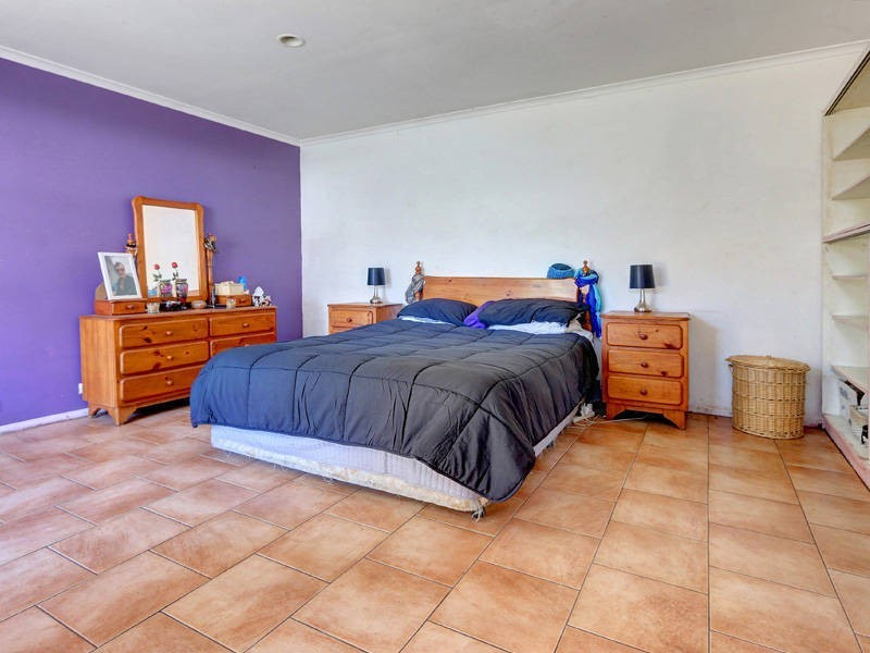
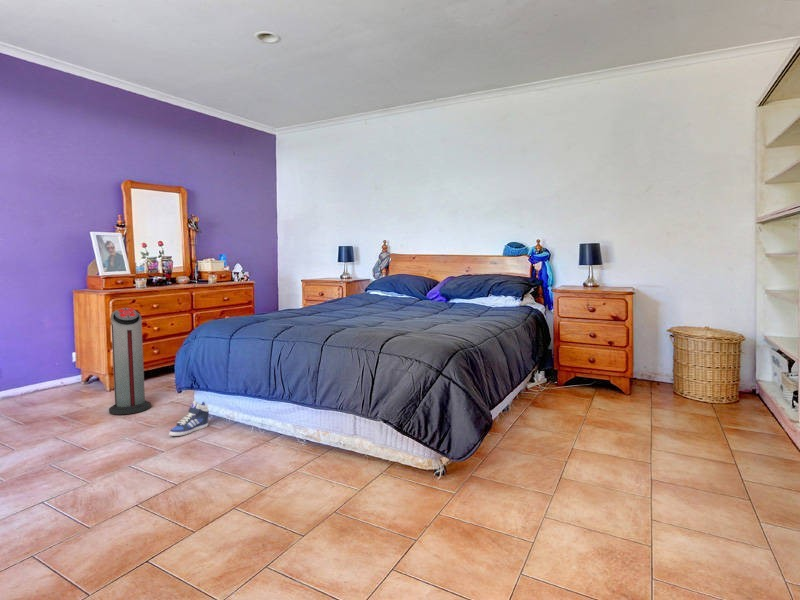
+ air purifier [108,307,152,416]
+ sneaker [168,400,210,437]
